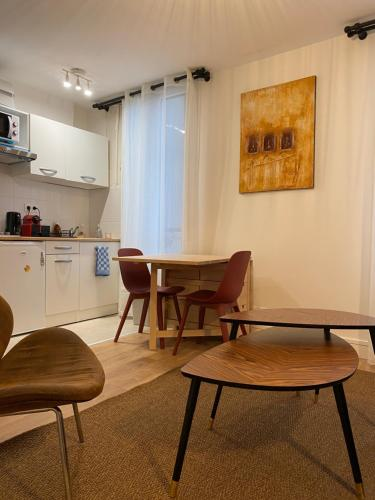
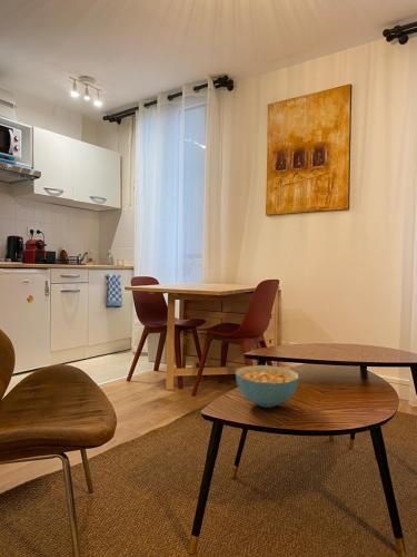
+ cereal bowl [235,364,300,409]
